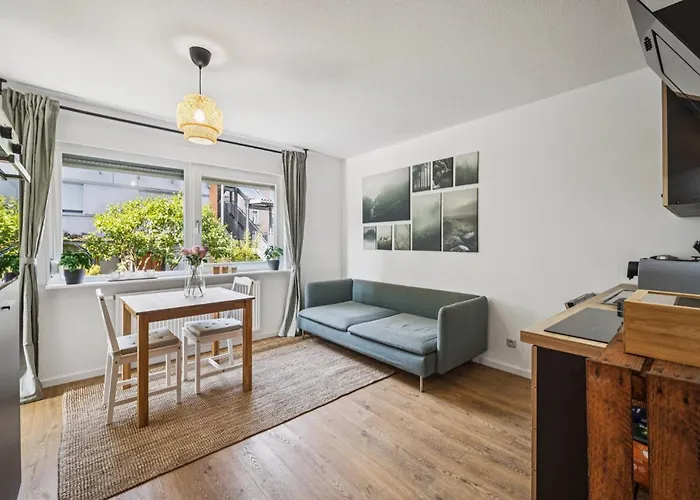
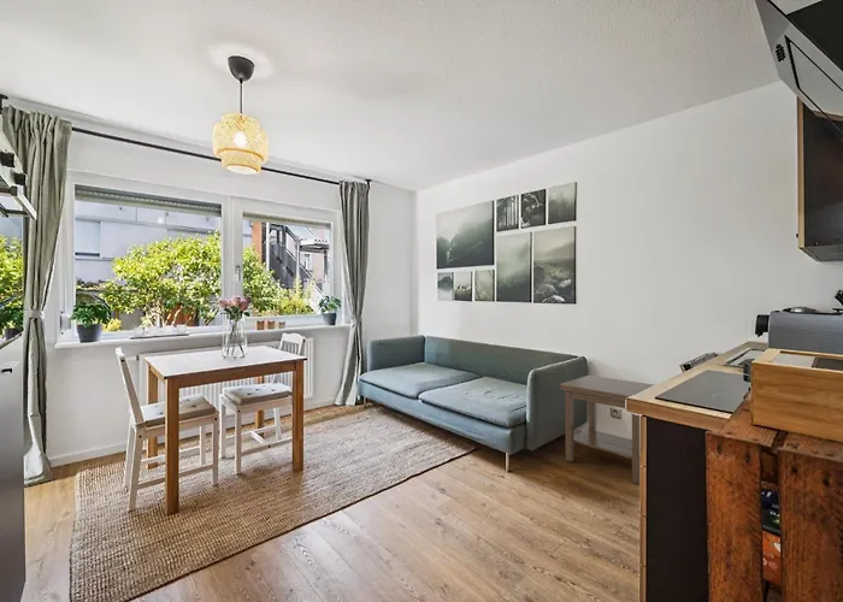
+ side table [560,374,655,485]
